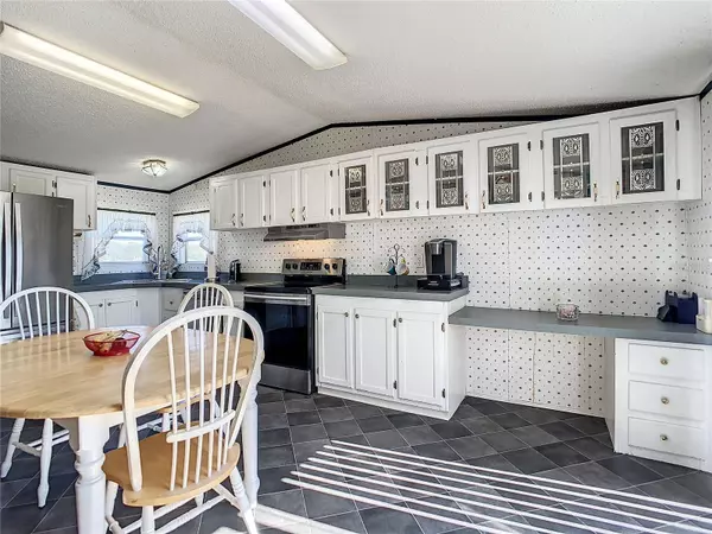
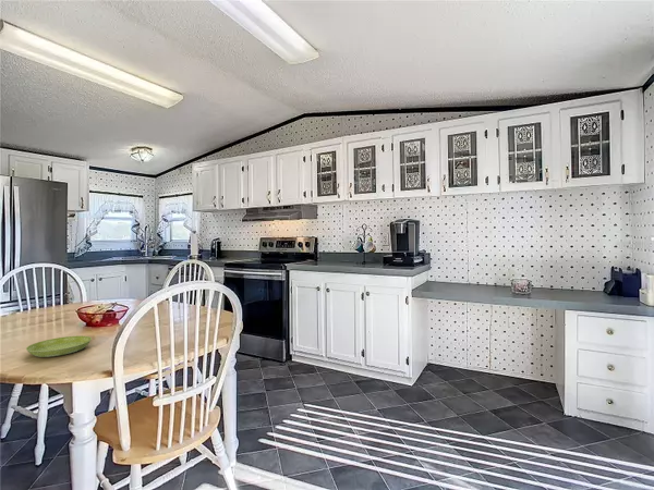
+ saucer [25,334,93,358]
